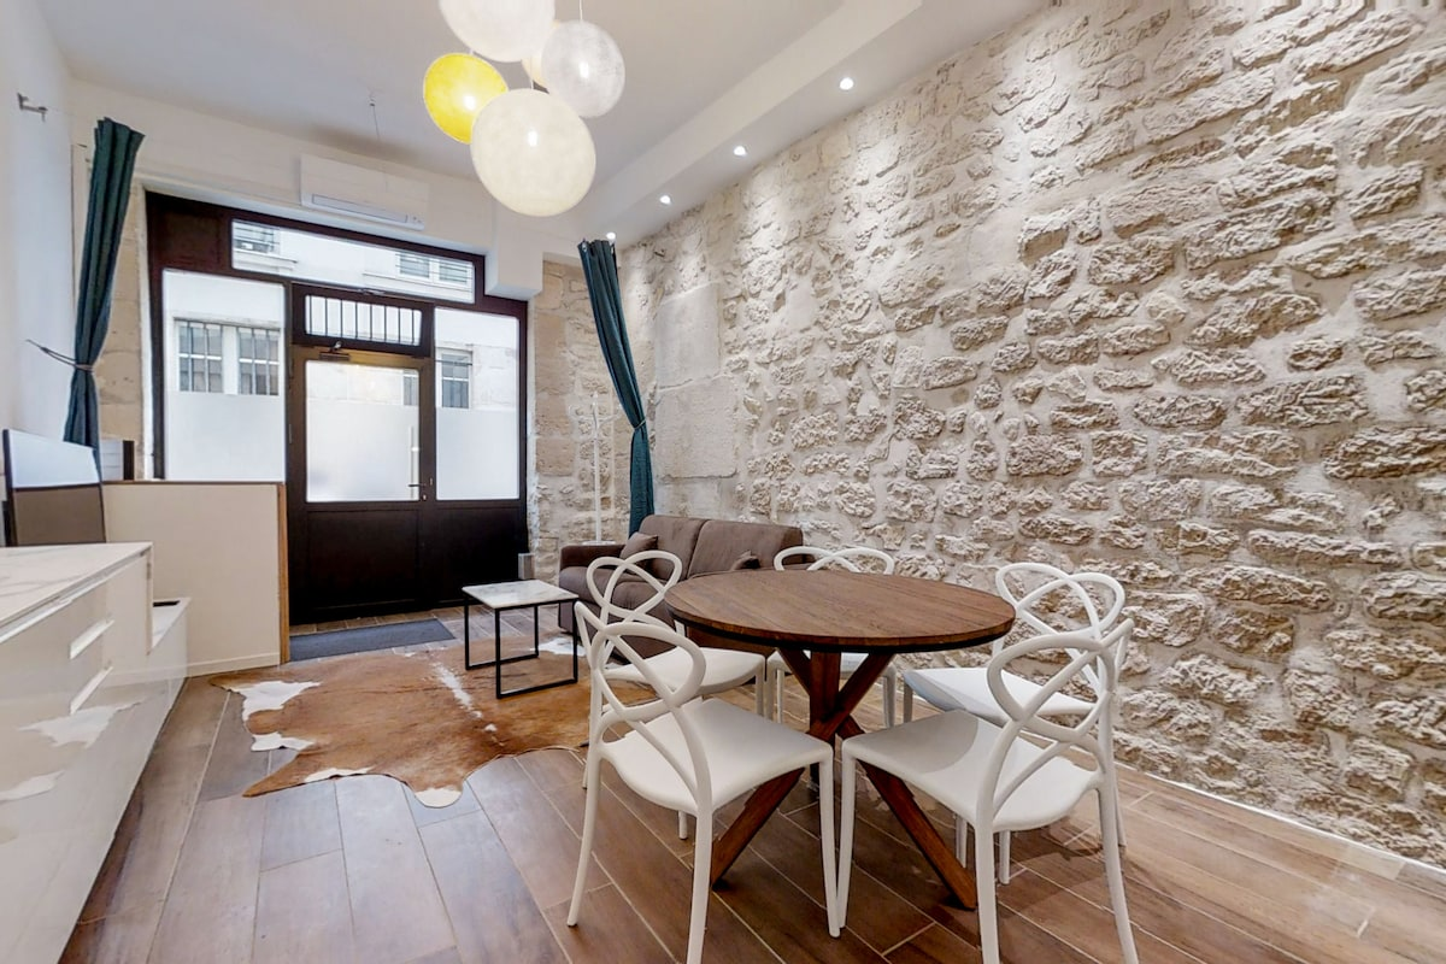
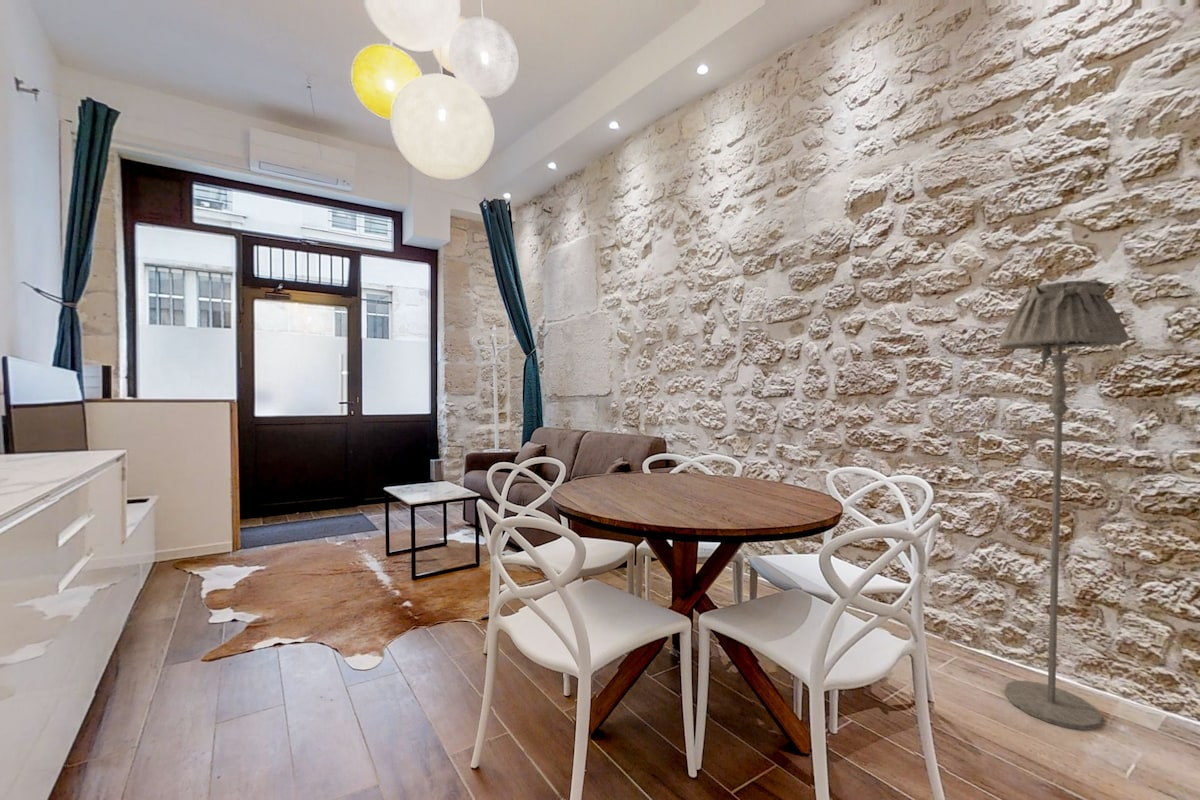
+ floor lamp [998,280,1129,731]
